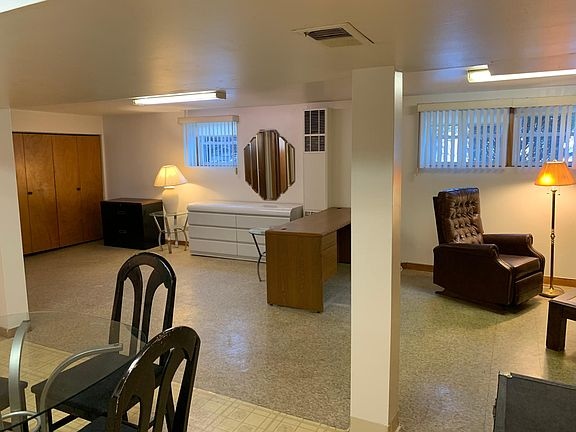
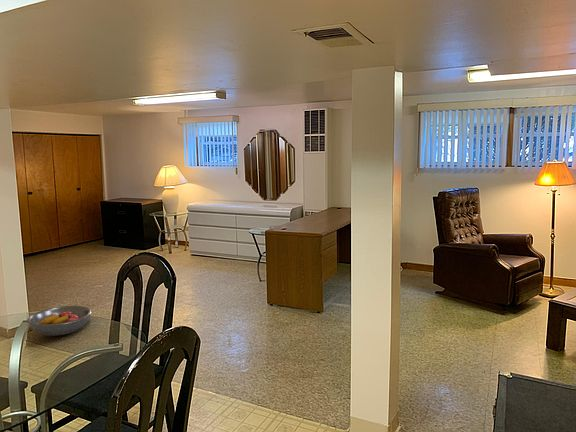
+ fruit bowl [26,305,93,337]
